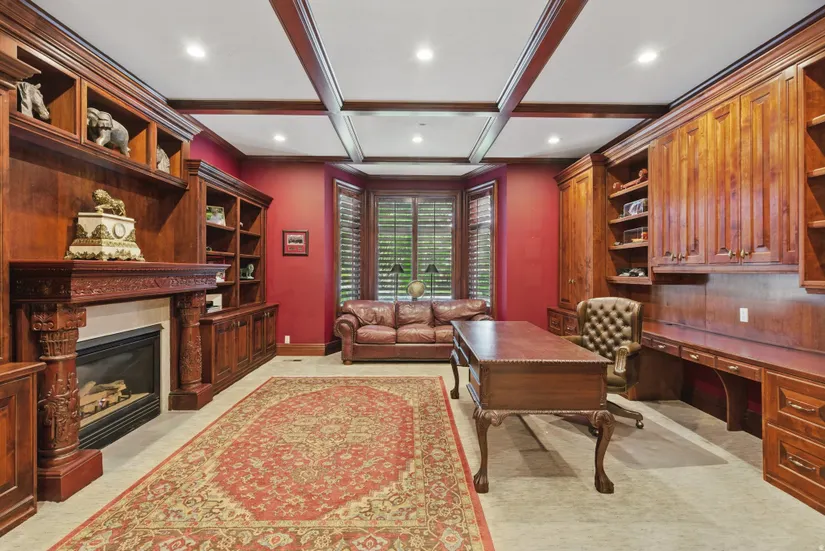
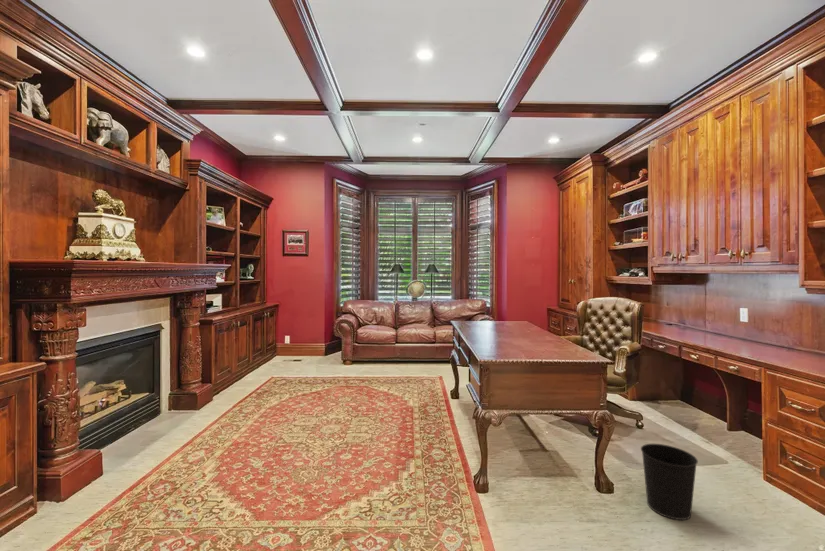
+ wastebasket [640,443,699,521]
